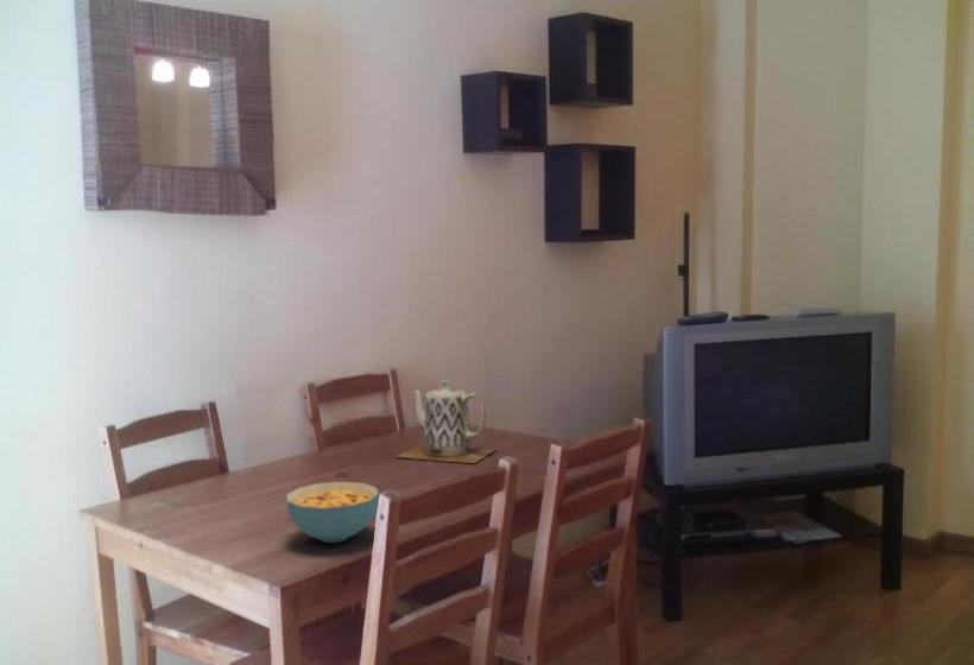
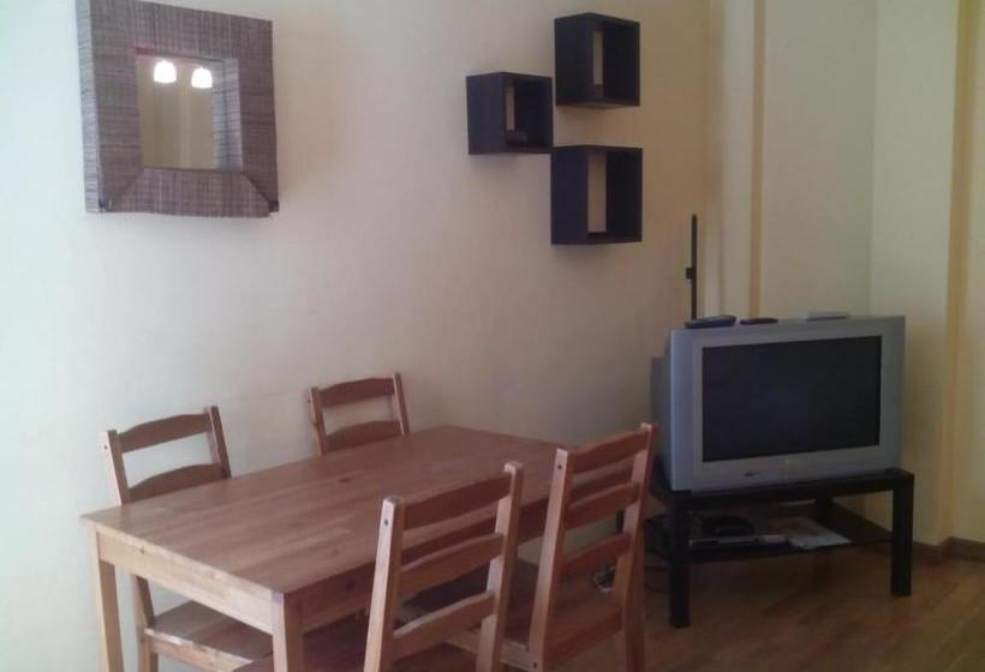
- cereal bowl [285,481,380,544]
- teapot [396,379,497,464]
